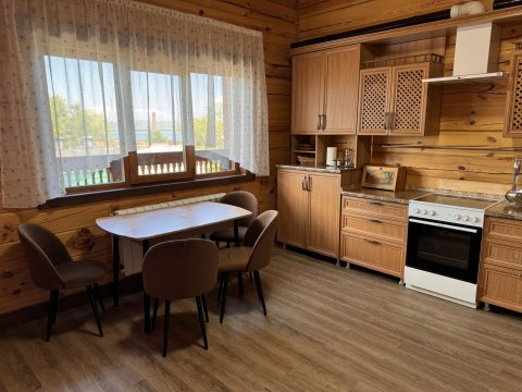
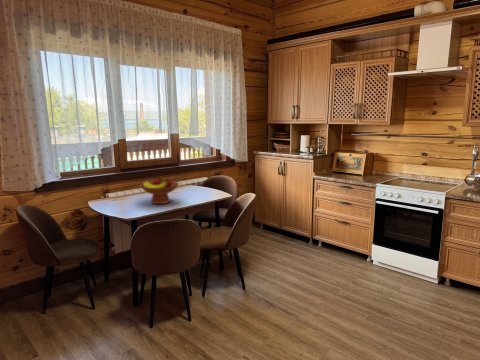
+ fruit bowl [139,177,180,205]
